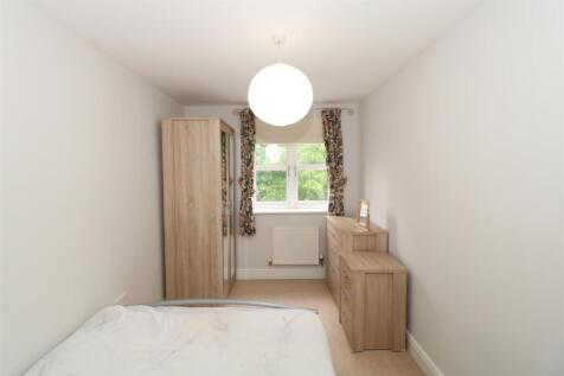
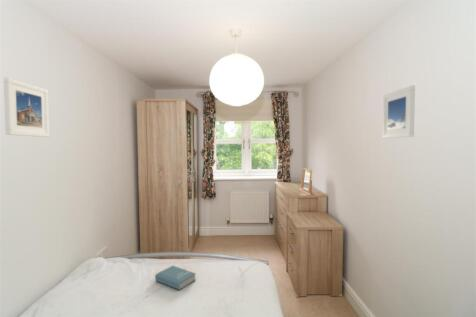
+ book [154,265,197,291]
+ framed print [3,77,50,138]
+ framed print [381,84,416,139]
